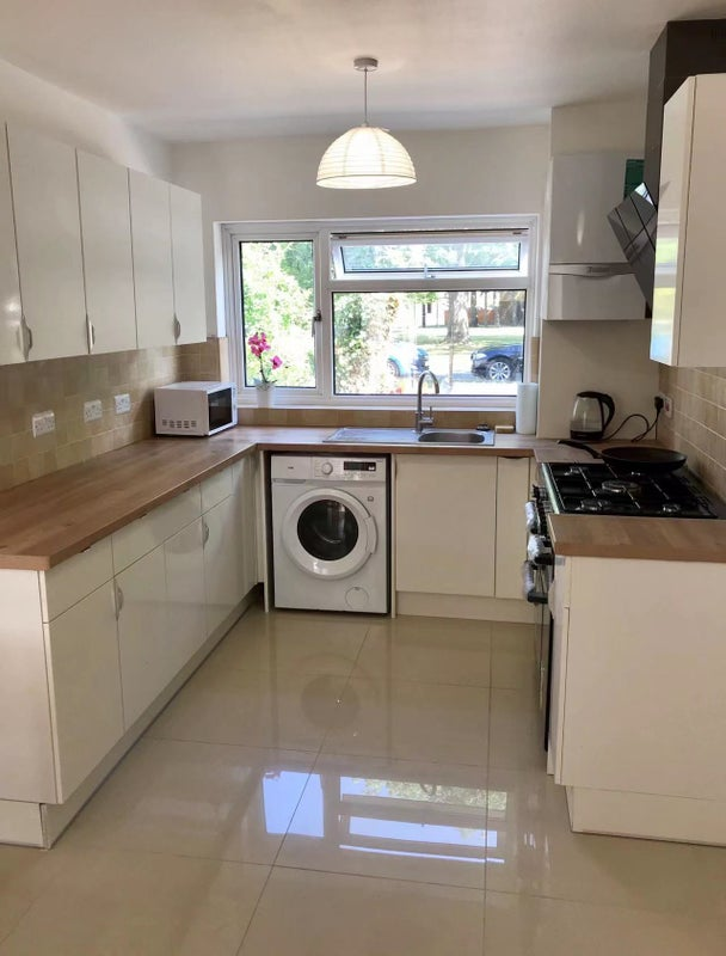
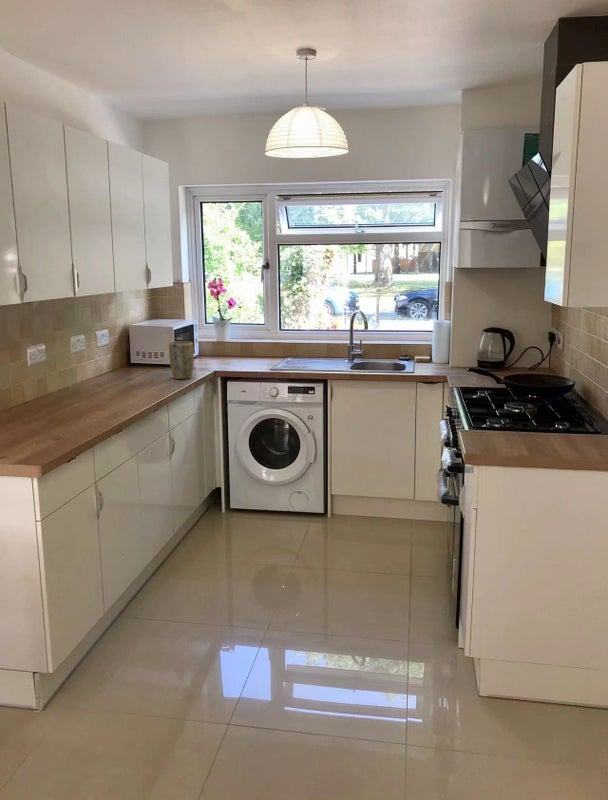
+ plant pot [168,340,195,380]
